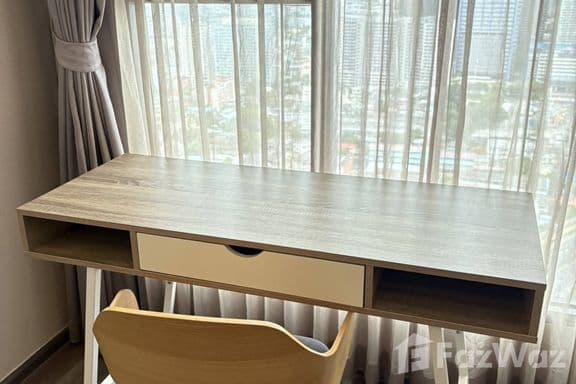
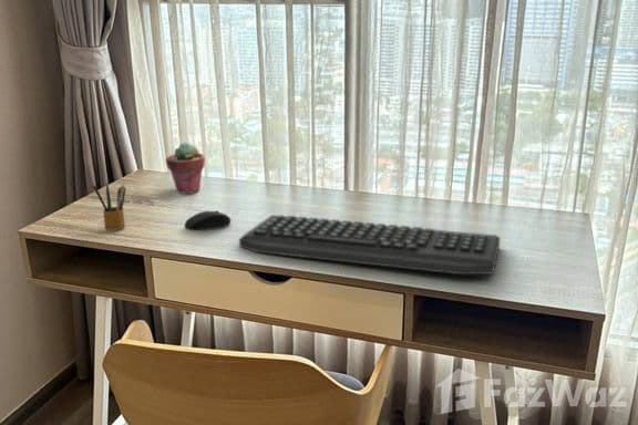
+ mouse [184,210,231,231]
+ pencil box [91,182,127,231]
+ potted succulent [165,141,206,195]
+ keyboard [238,214,502,276]
